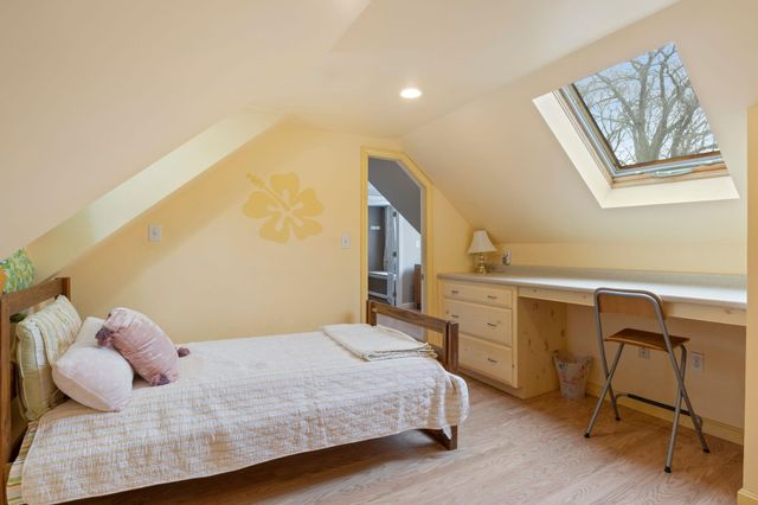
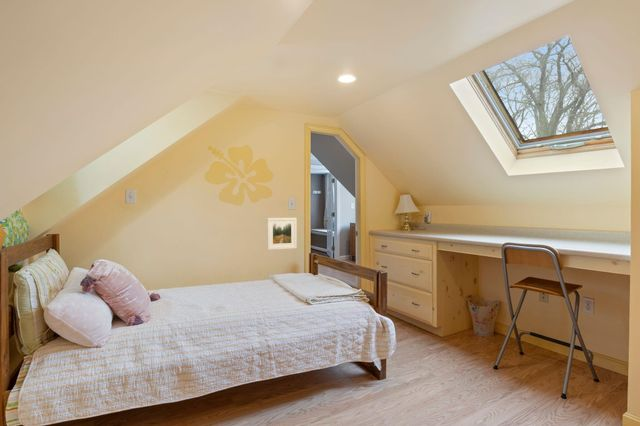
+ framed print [266,217,298,251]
